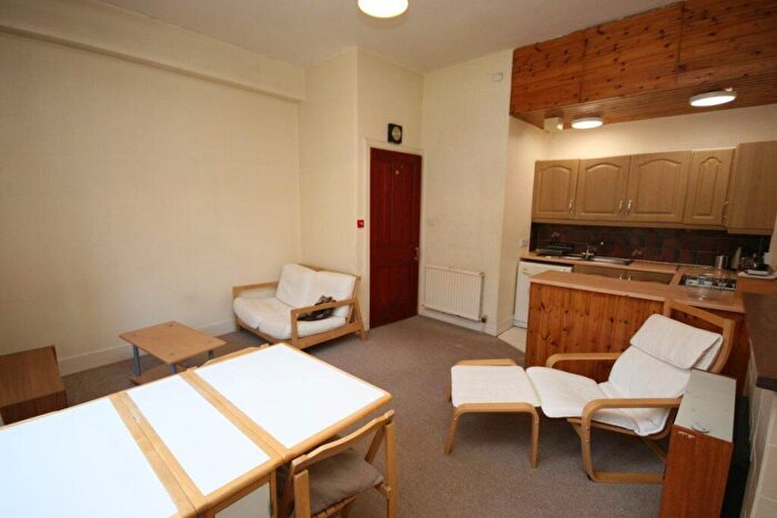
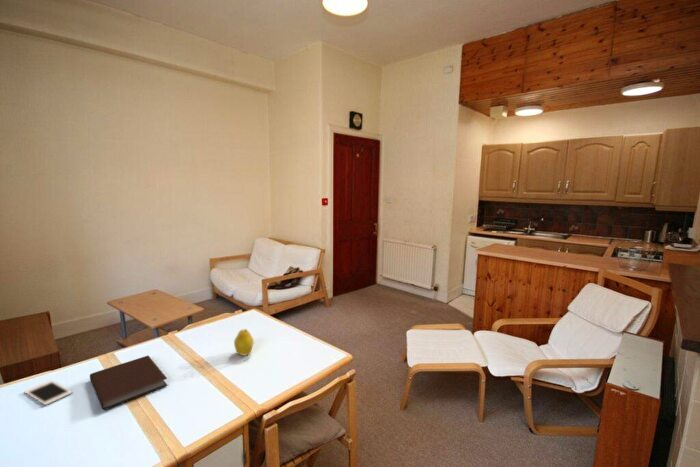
+ notebook [89,355,169,411]
+ cell phone [24,380,73,406]
+ fruit [233,328,255,356]
